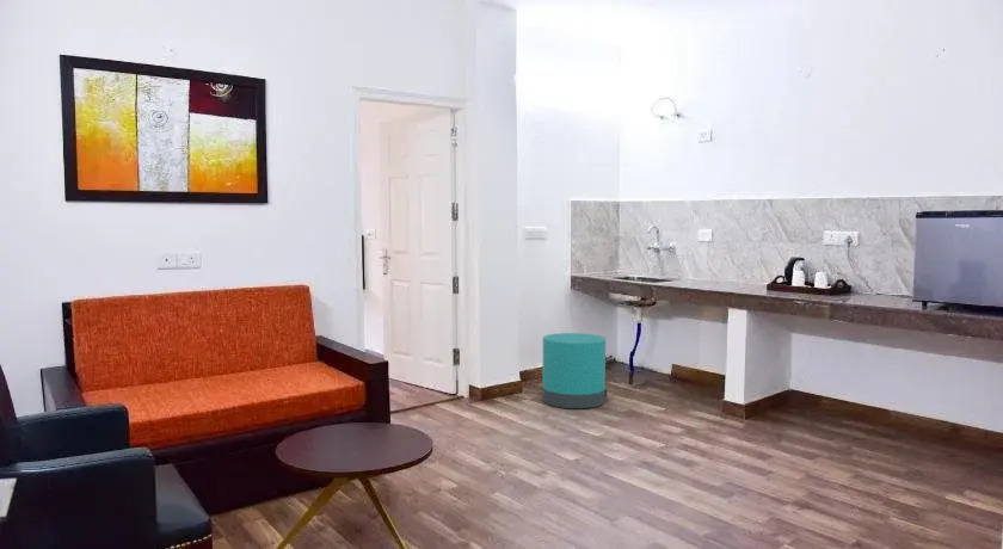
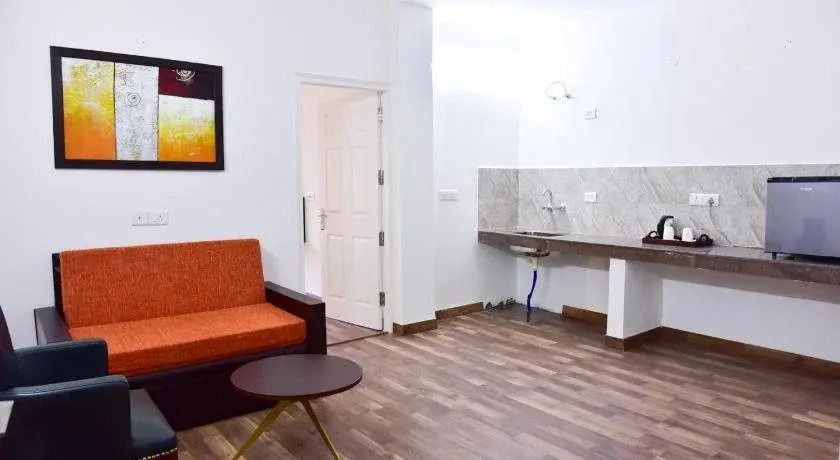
- trash can [541,332,608,409]
